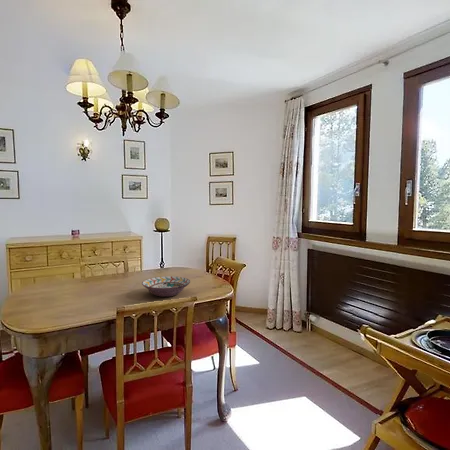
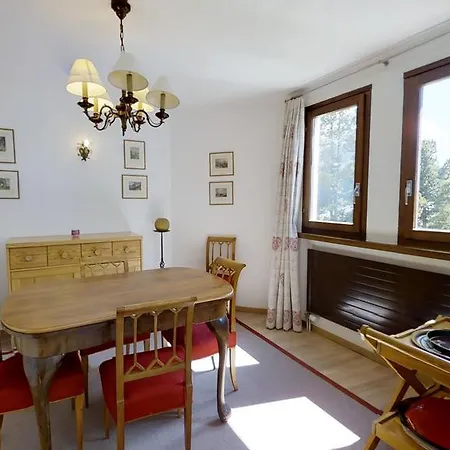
- decorative bowl [141,275,191,298]
